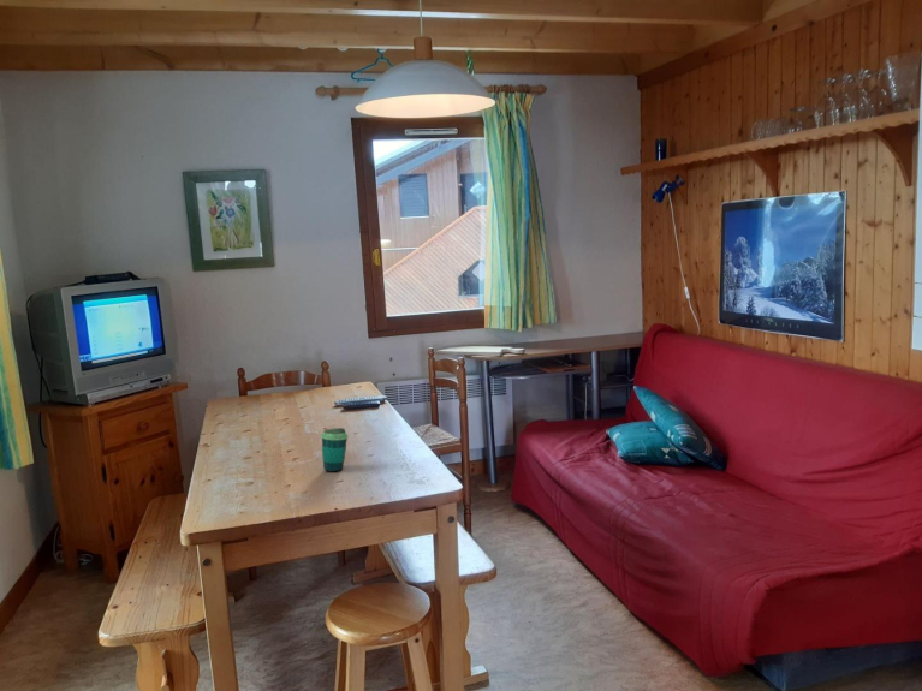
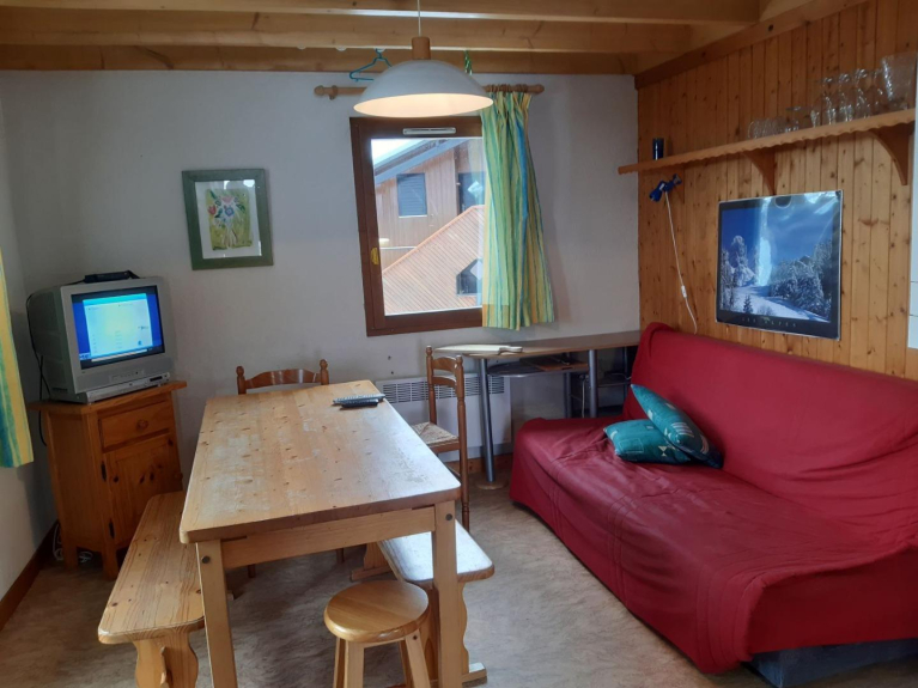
- cup [320,427,349,473]
